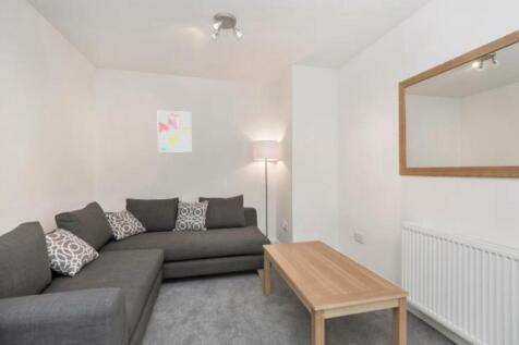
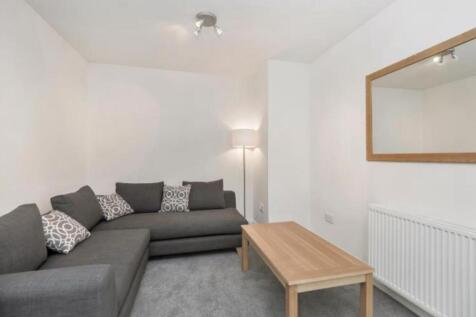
- wall art [157,110,192,153]
